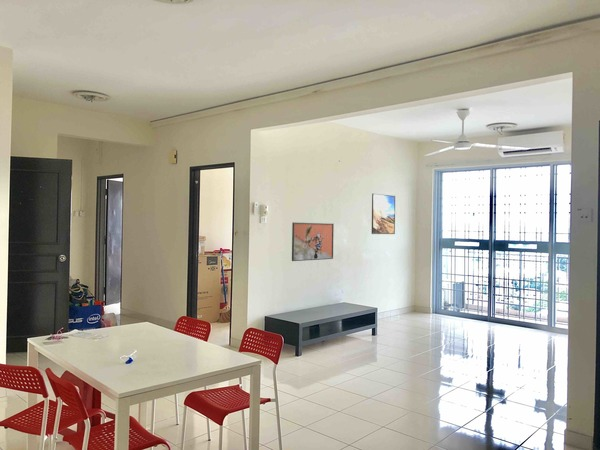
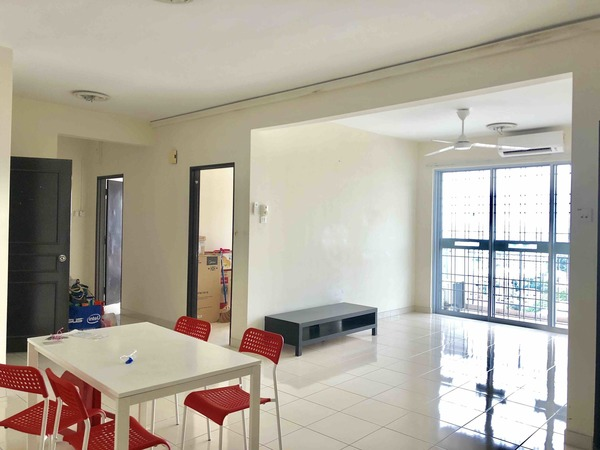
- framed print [371,192,396,235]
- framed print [291,221,335,262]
